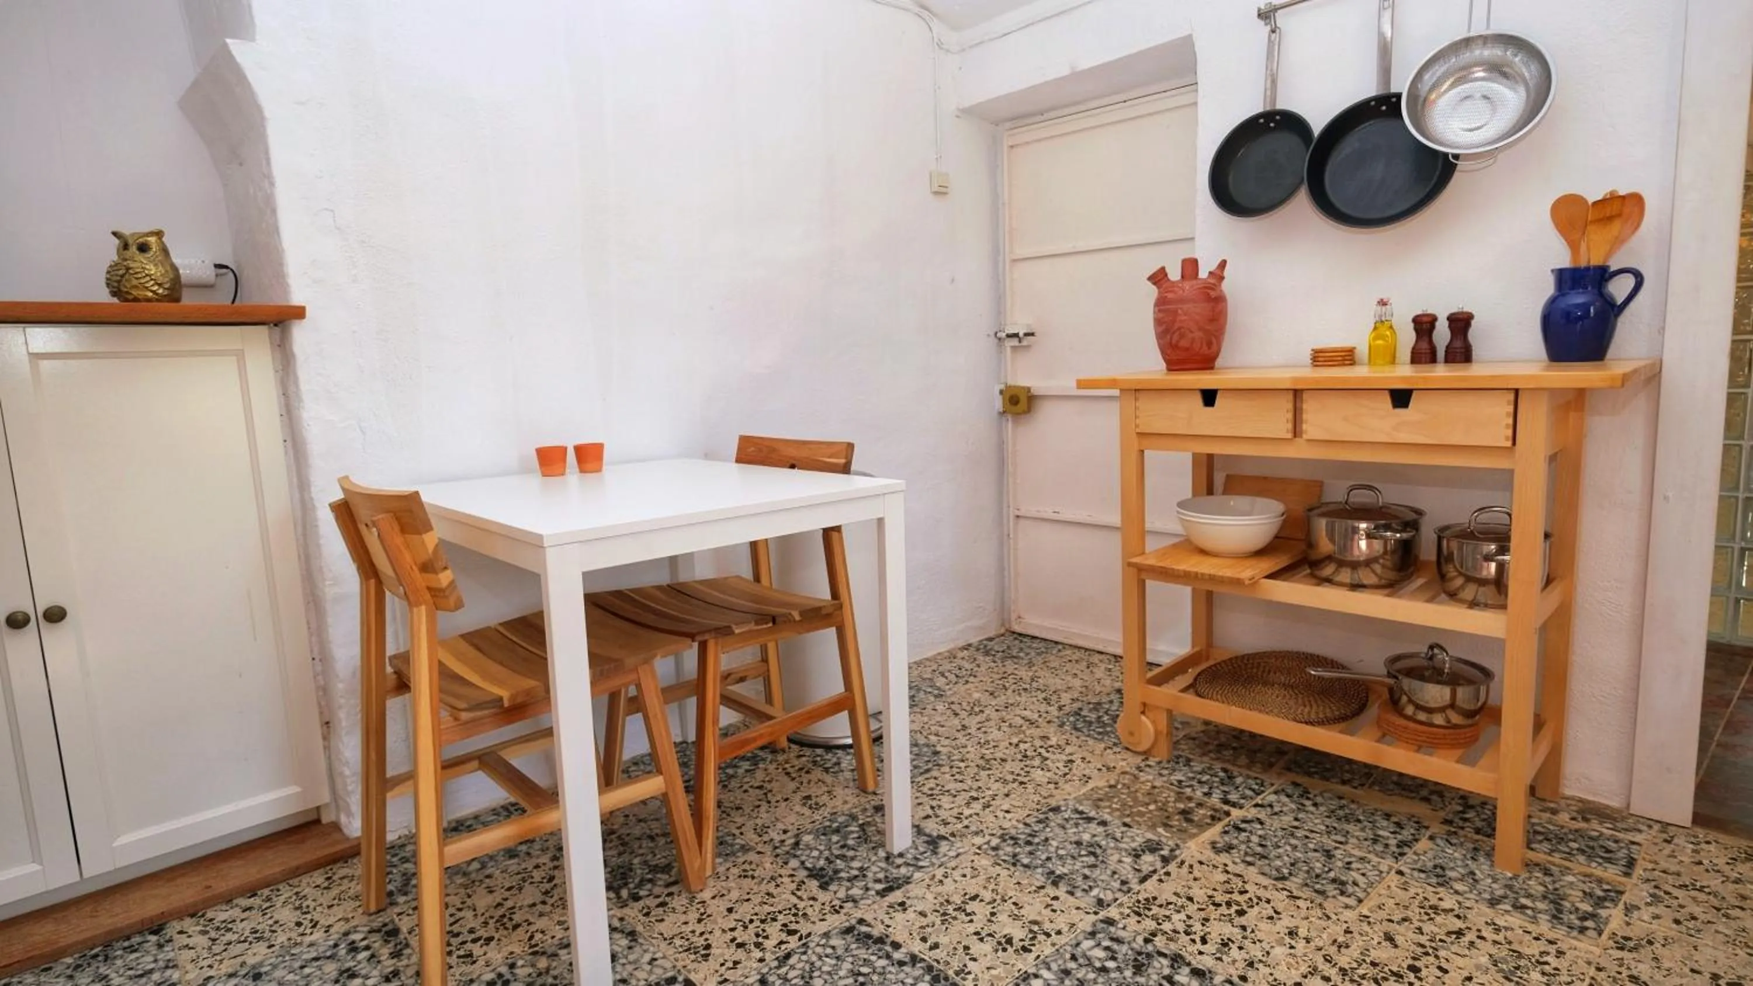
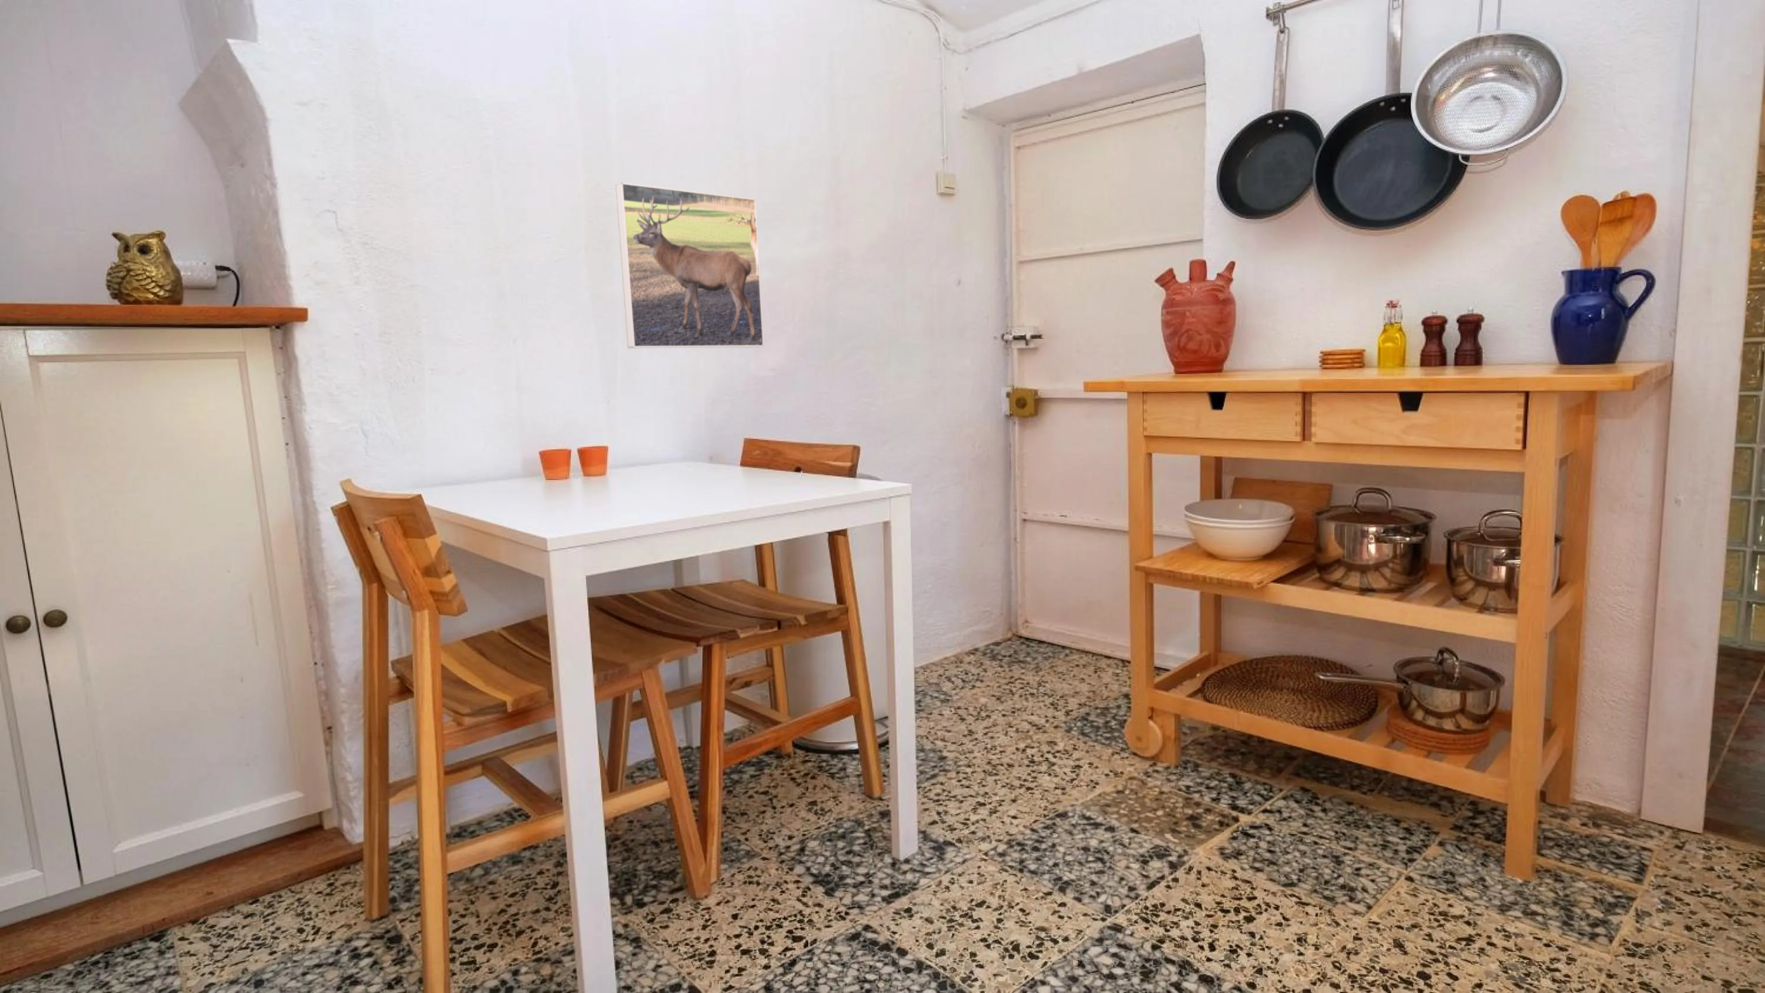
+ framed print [615,182,765,349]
